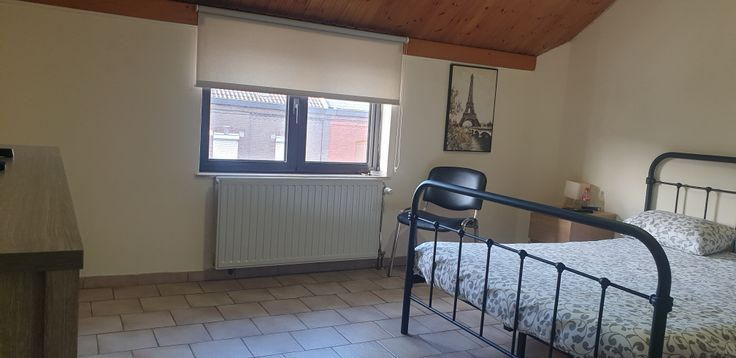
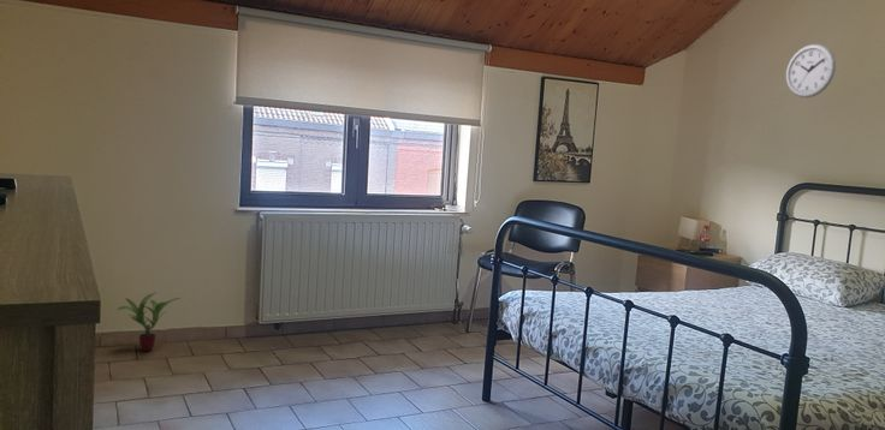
+ potted plant [117,292,182,352]
+ wall clock [785,43,837,98]
